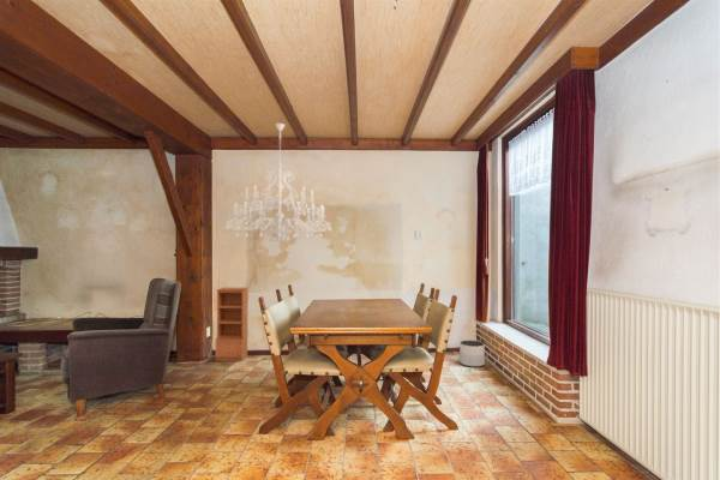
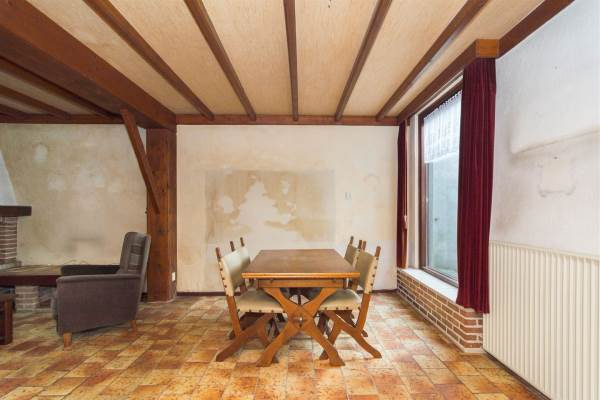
- planter [458,340,486,368]
- chandelier [223,122,334,245]
- bookcase [214,287,250,362]
